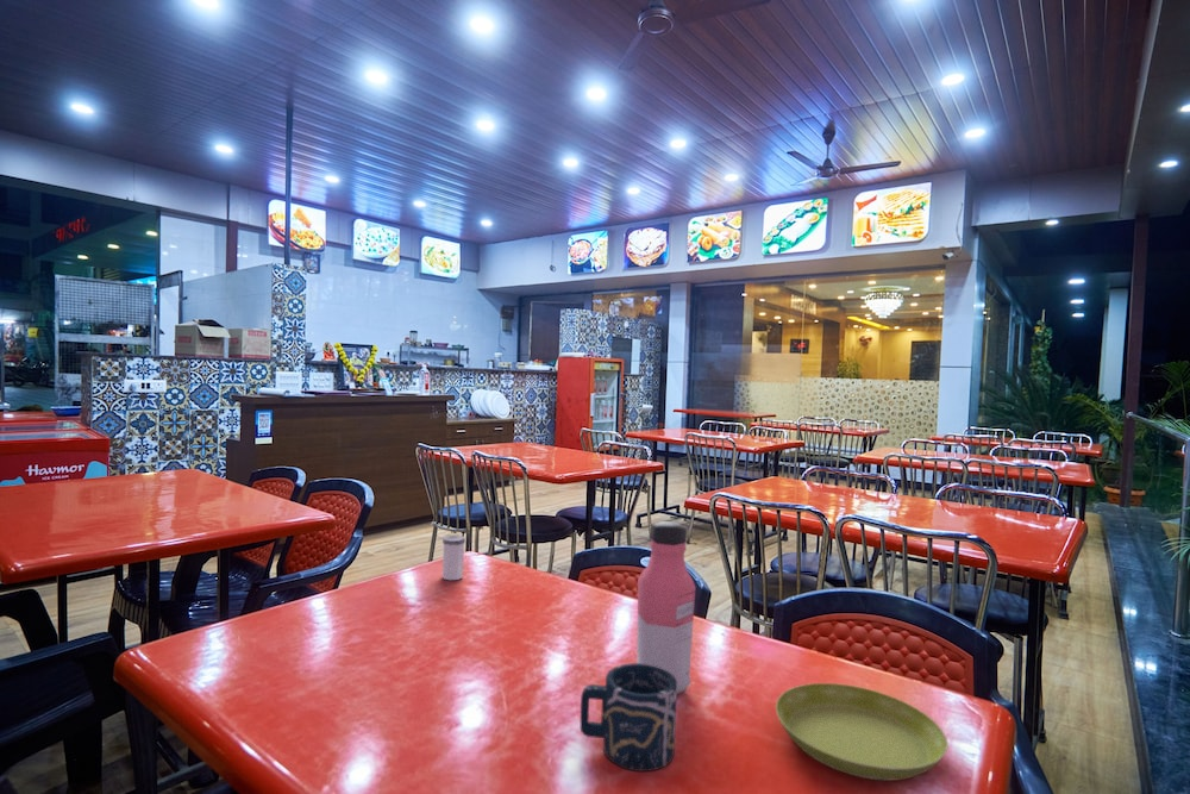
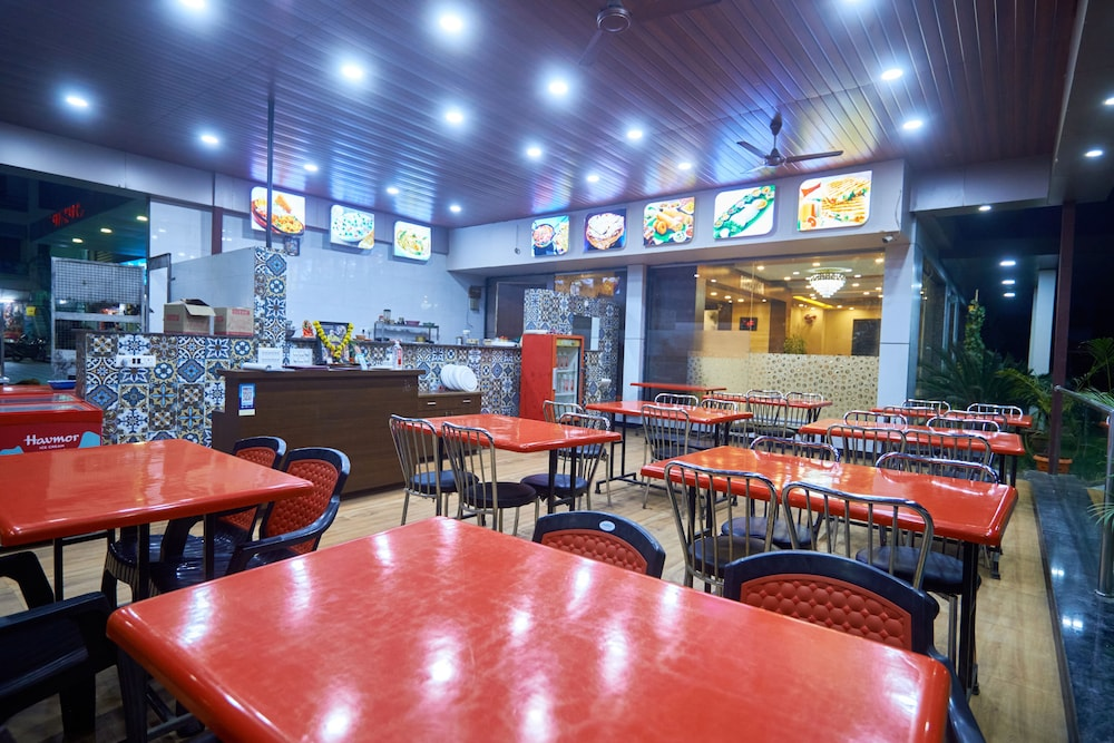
- salt shaker [441,534,466,581]
- cup [580,662,678,773]
- water bottle [635,520,696,695]
- saucer [775,682,948,781]
